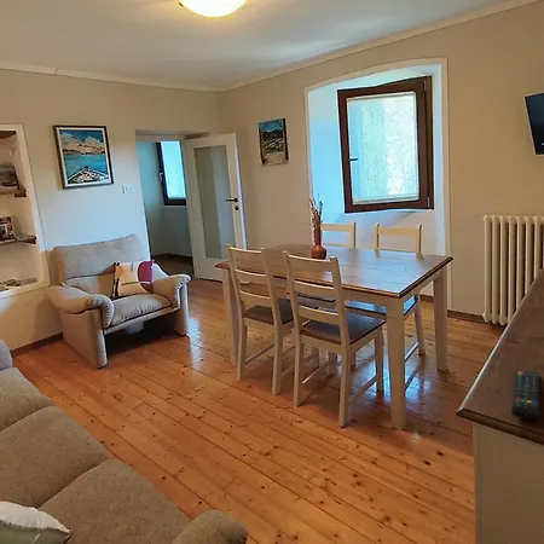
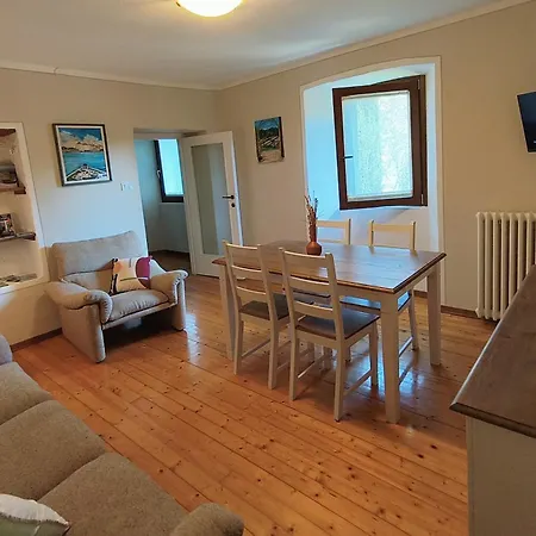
- remote control [510,369,540,421]
